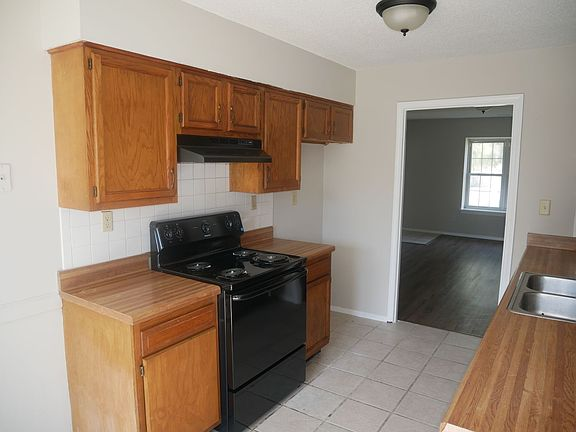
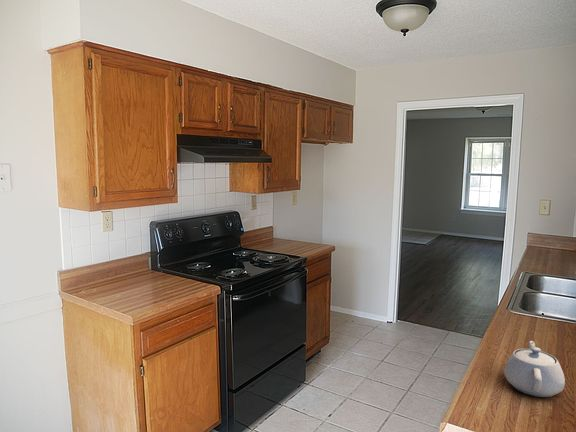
+ teapot [503,340,566,398]
